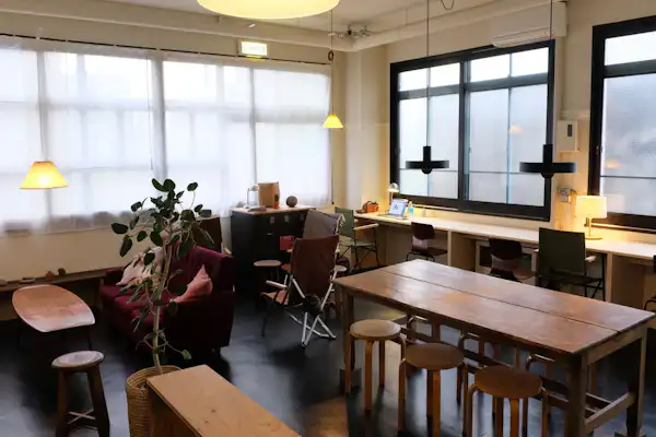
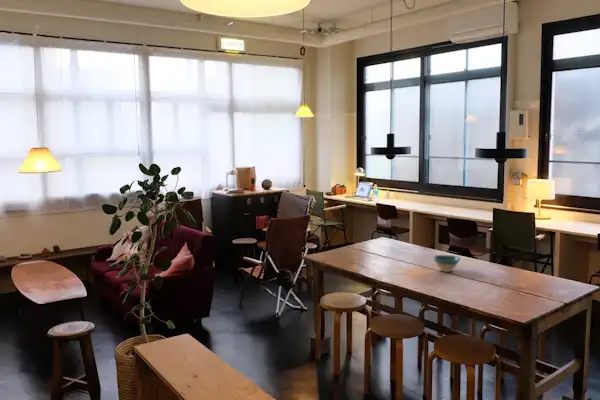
+ bowl [432,254,462,273]
